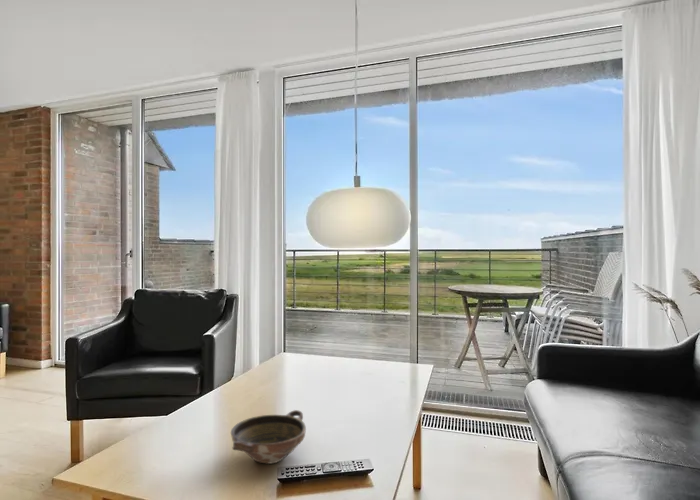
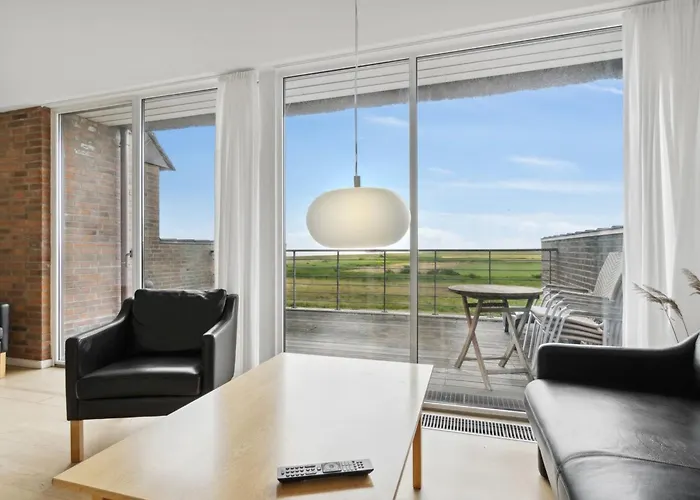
- bowl [230,409,307,465]
